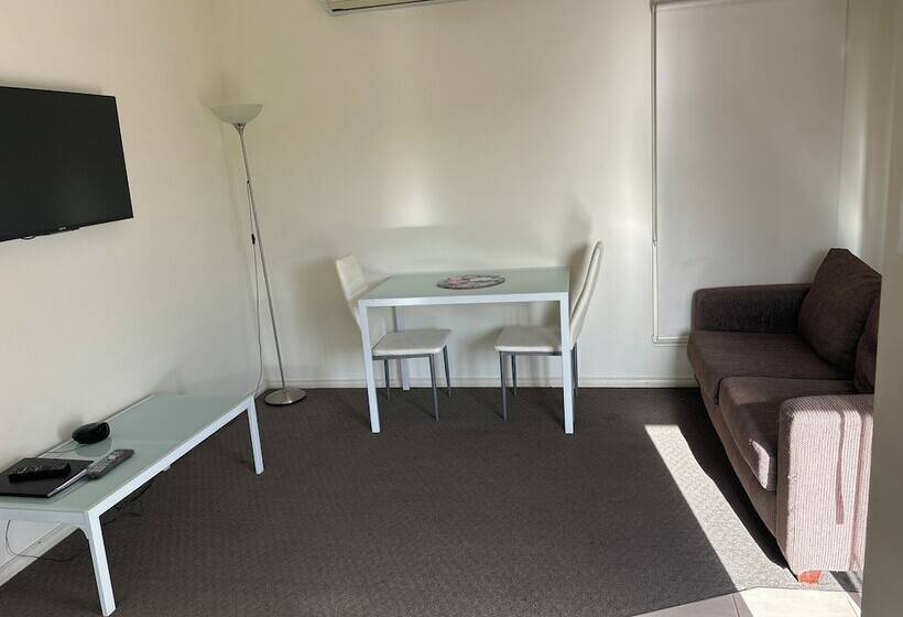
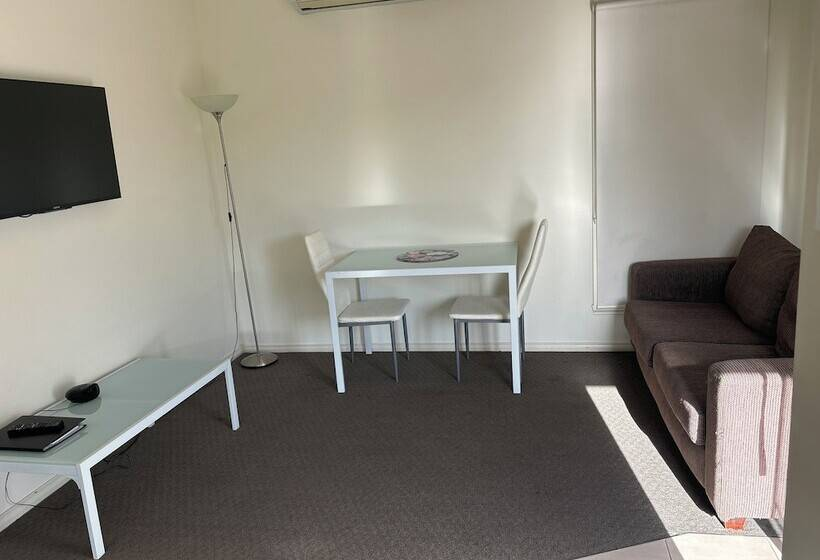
- remote control [84,448,135,479]
